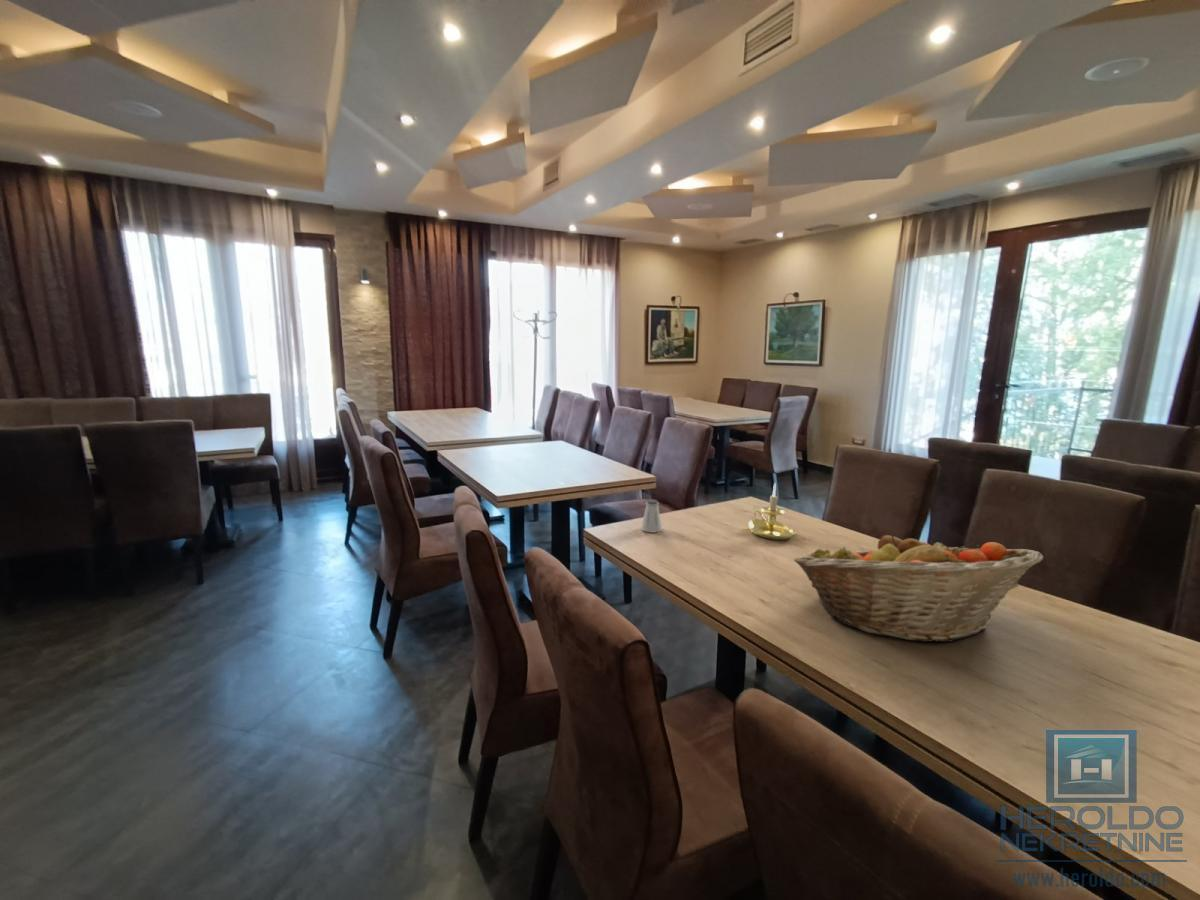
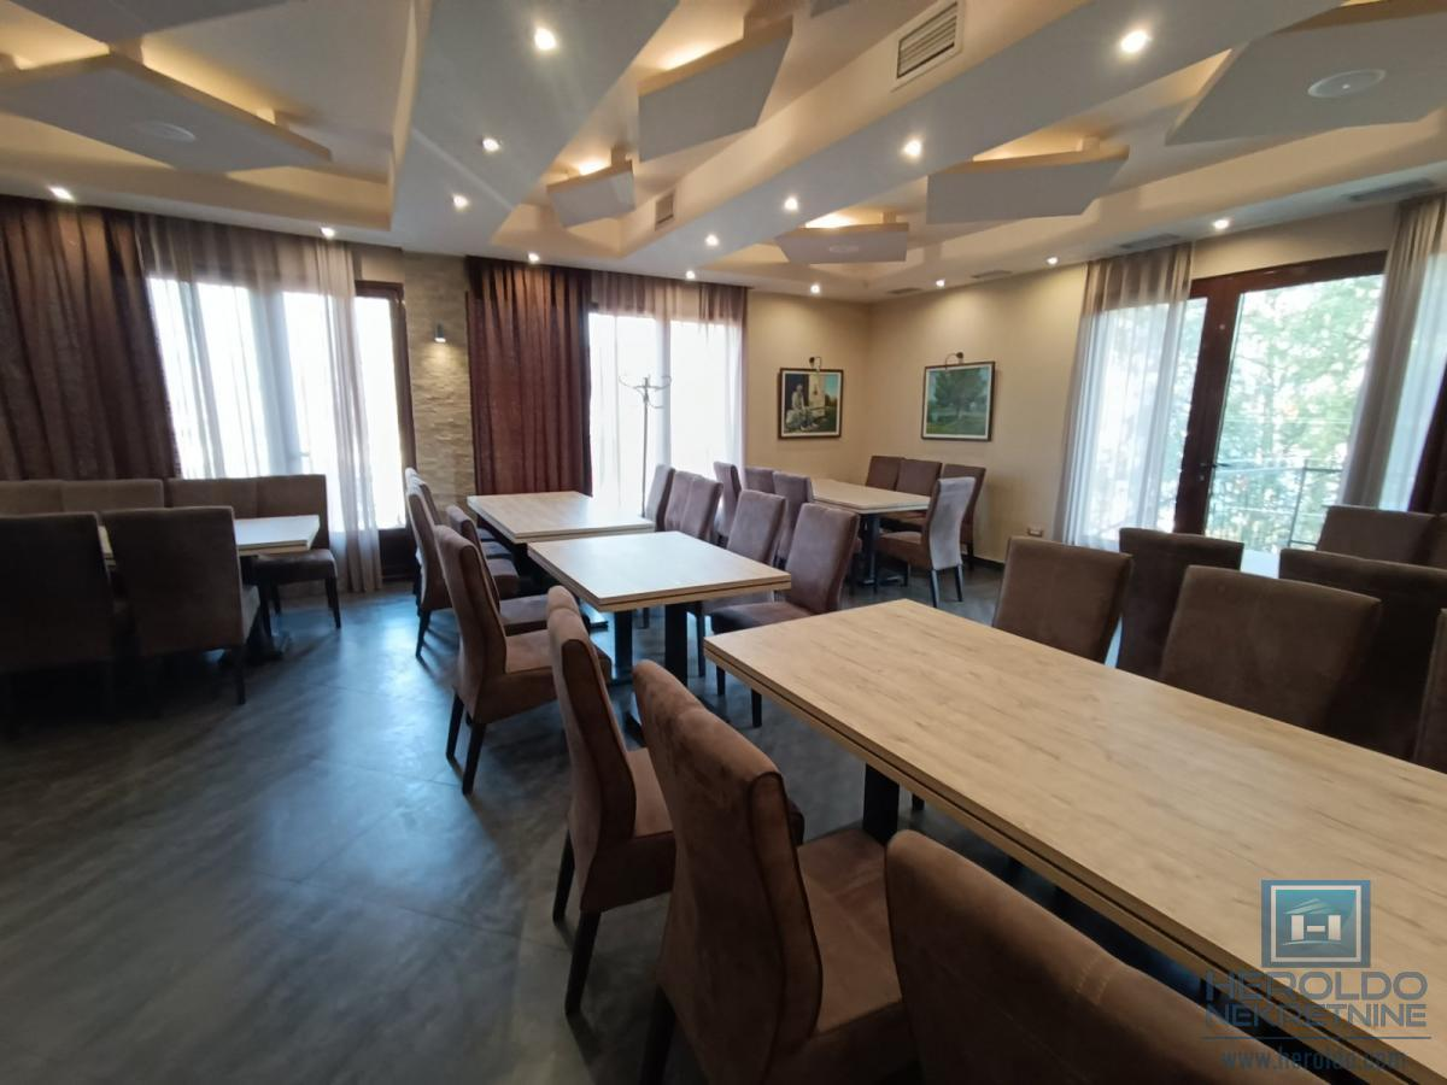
- candle holder [747,482,797,541]
- saltshaker [640,499,663,533]
- fruit basket [793,531,1044,643]
